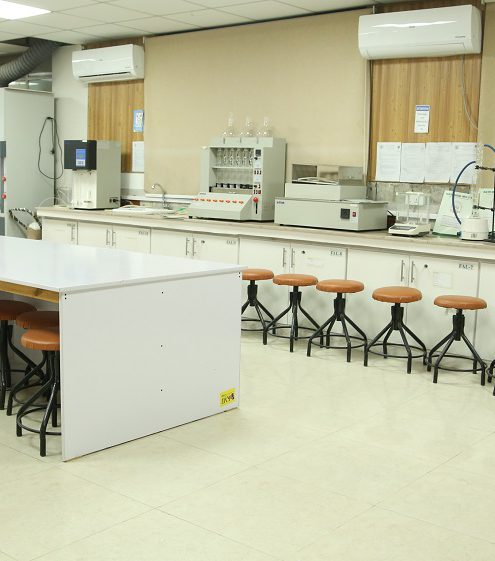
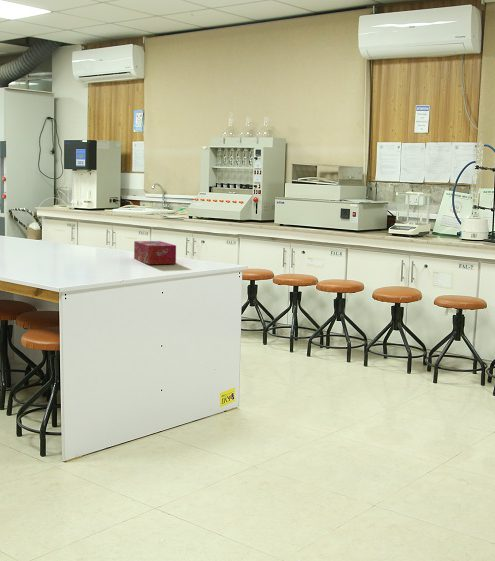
+ tissue box [133,240,177,265]
